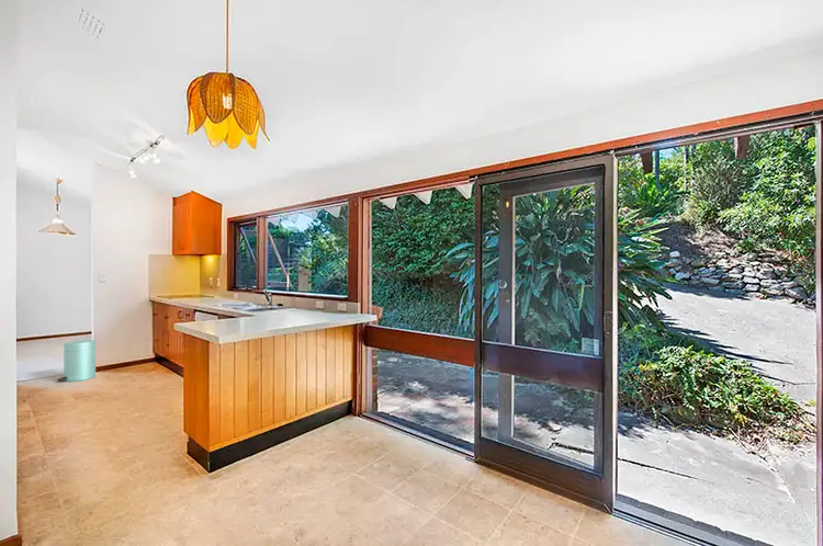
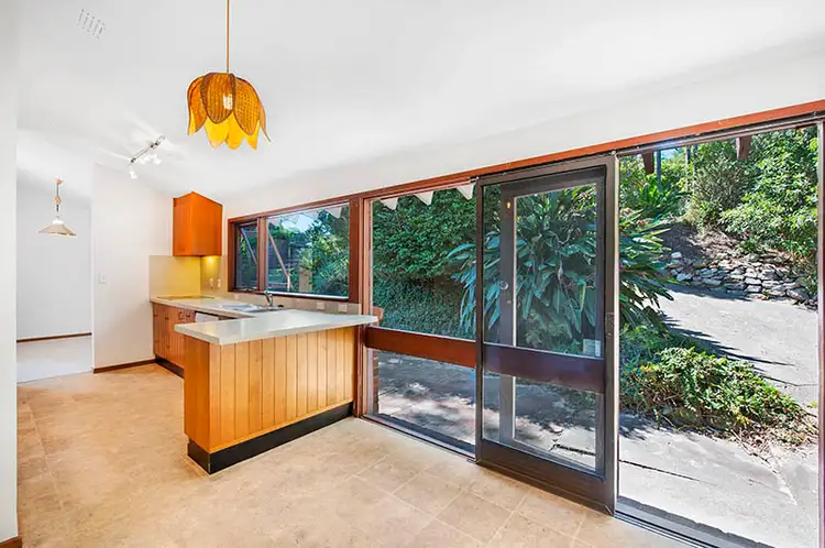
- trash can [56,339,97,383]
